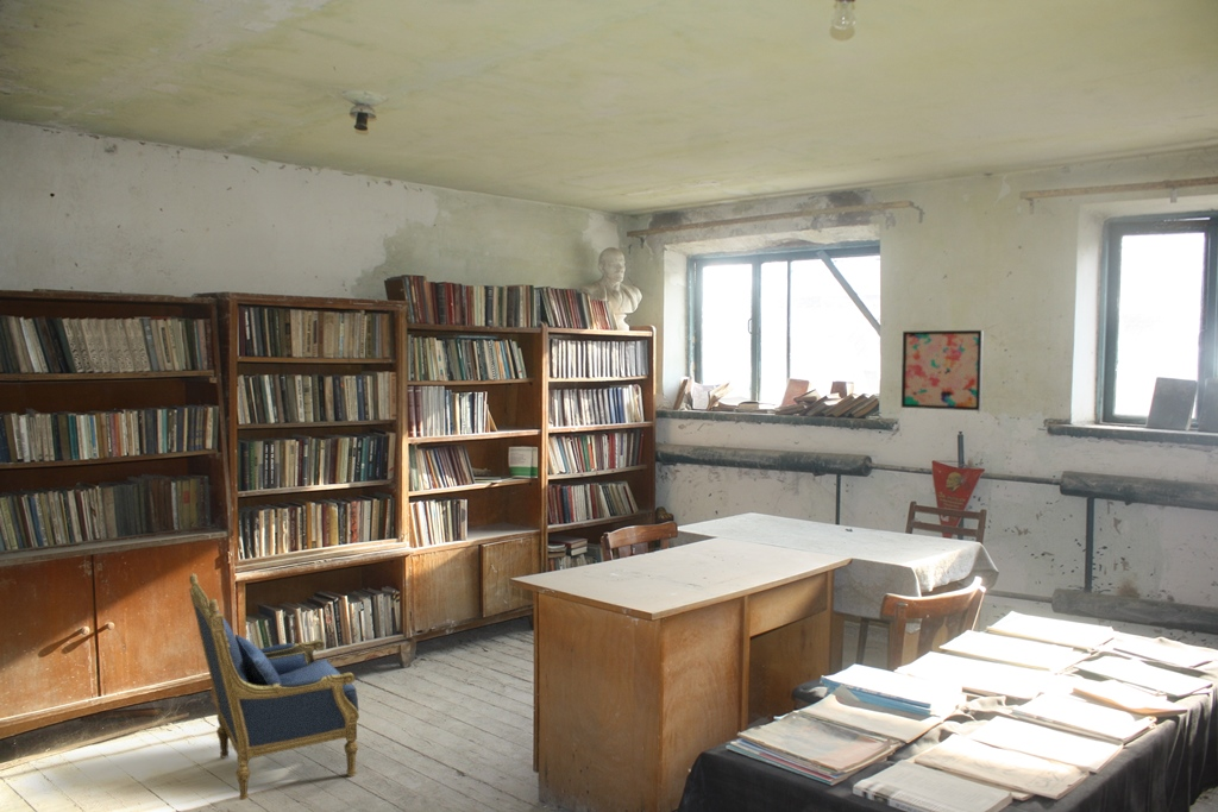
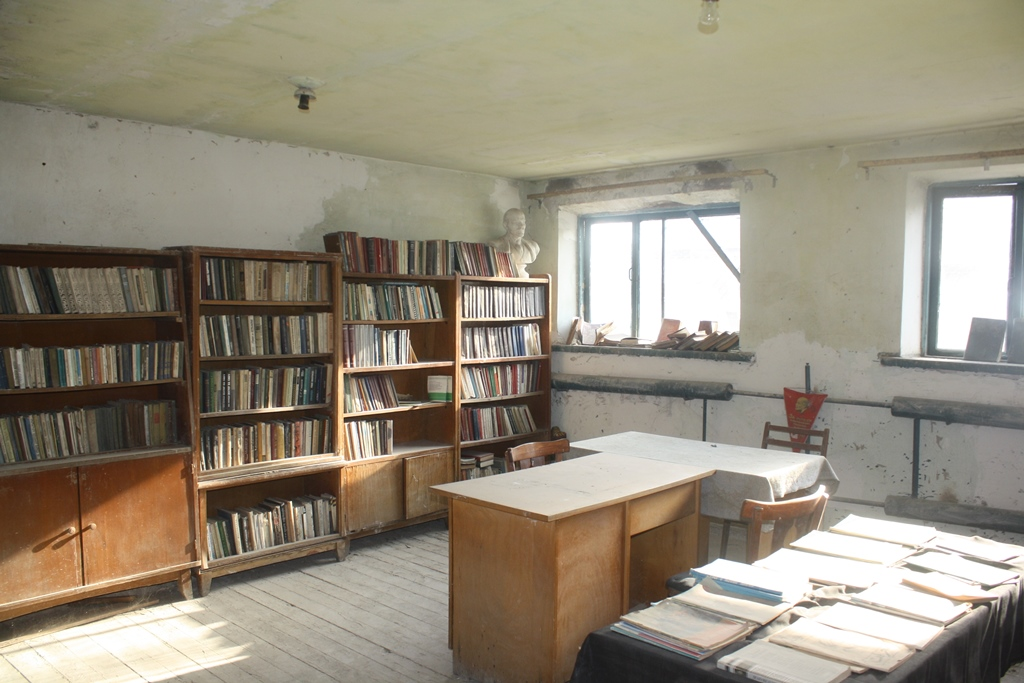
- wall art [900,329,985,411]
- armchair [188,572,360,801]
